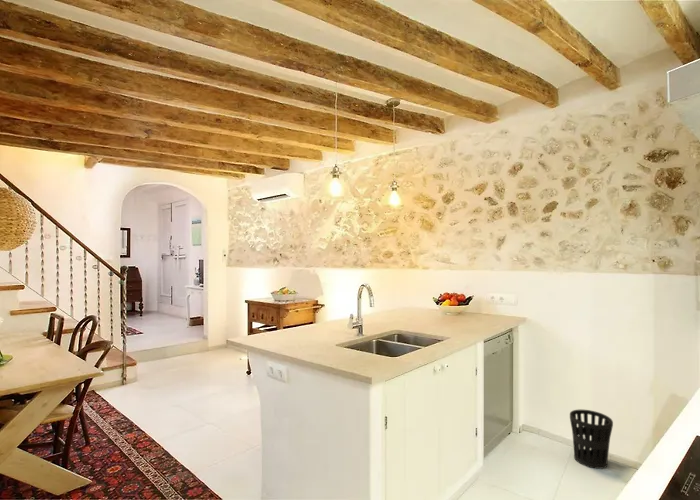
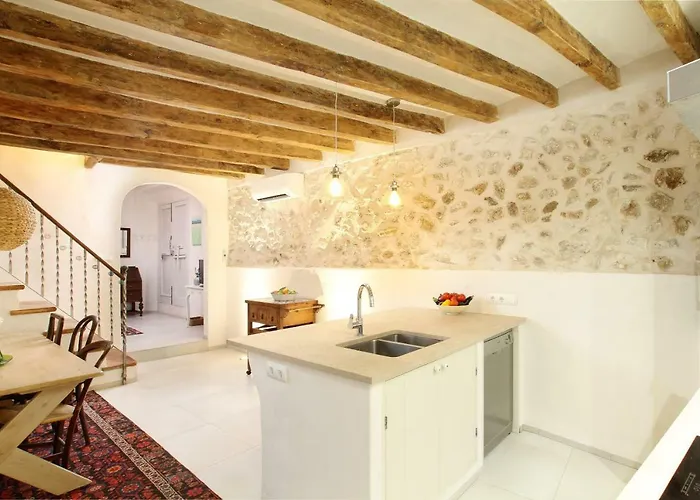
- wastebasket [569,409,614,470]
